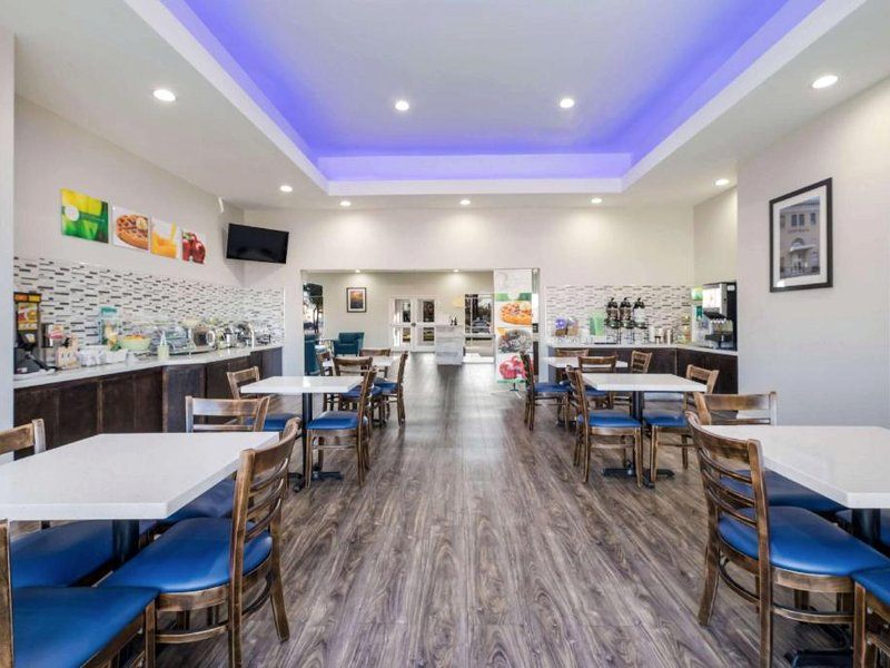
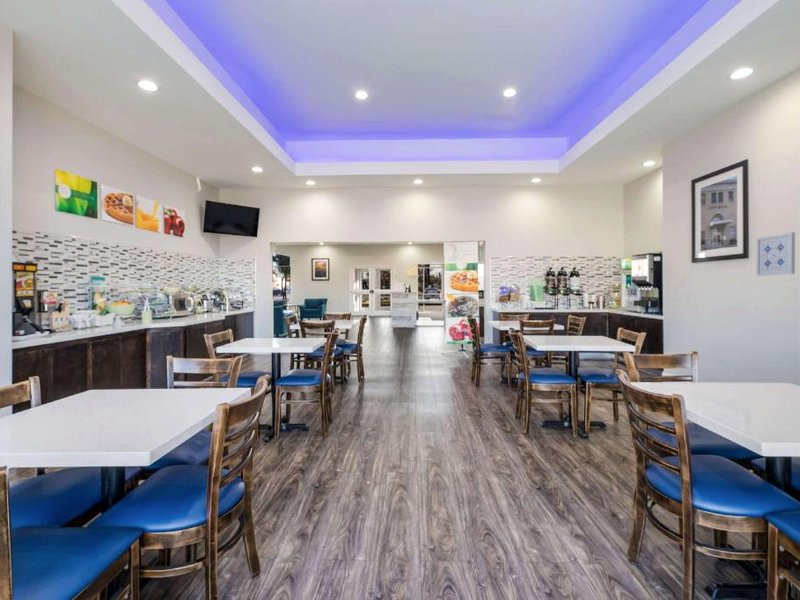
+ wall art [755,231,796,277]
